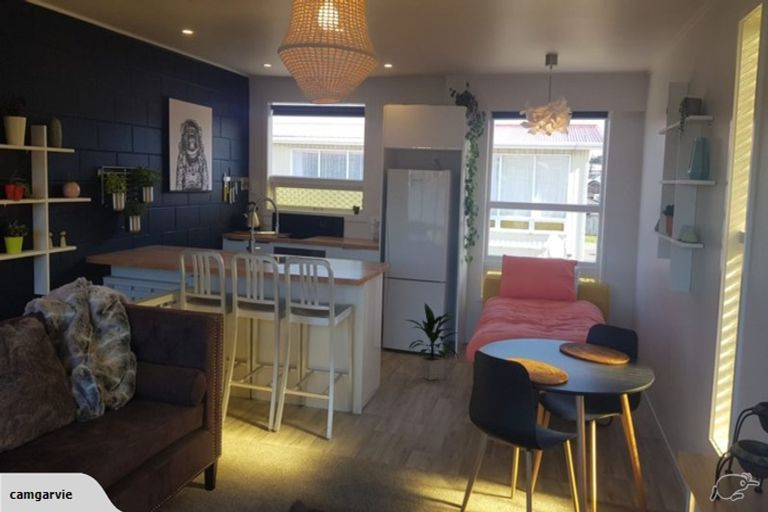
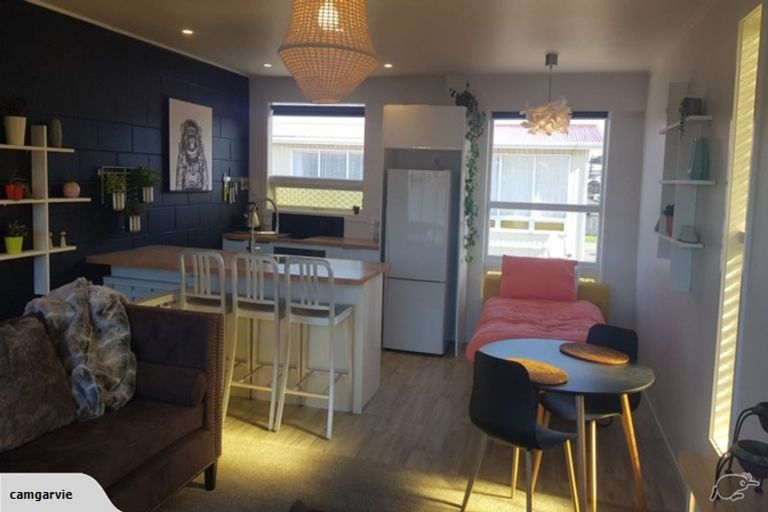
- indoor plant [405,302,460,381]
